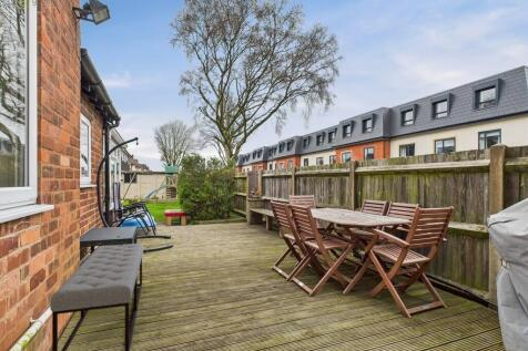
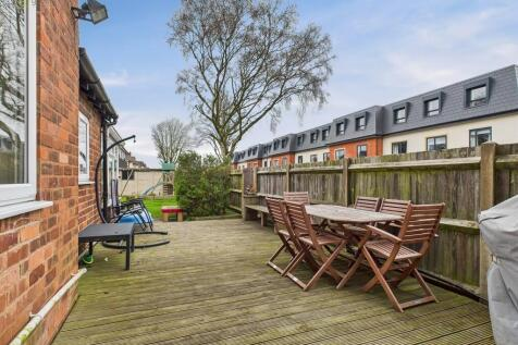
- bench [49,242,144,351]
